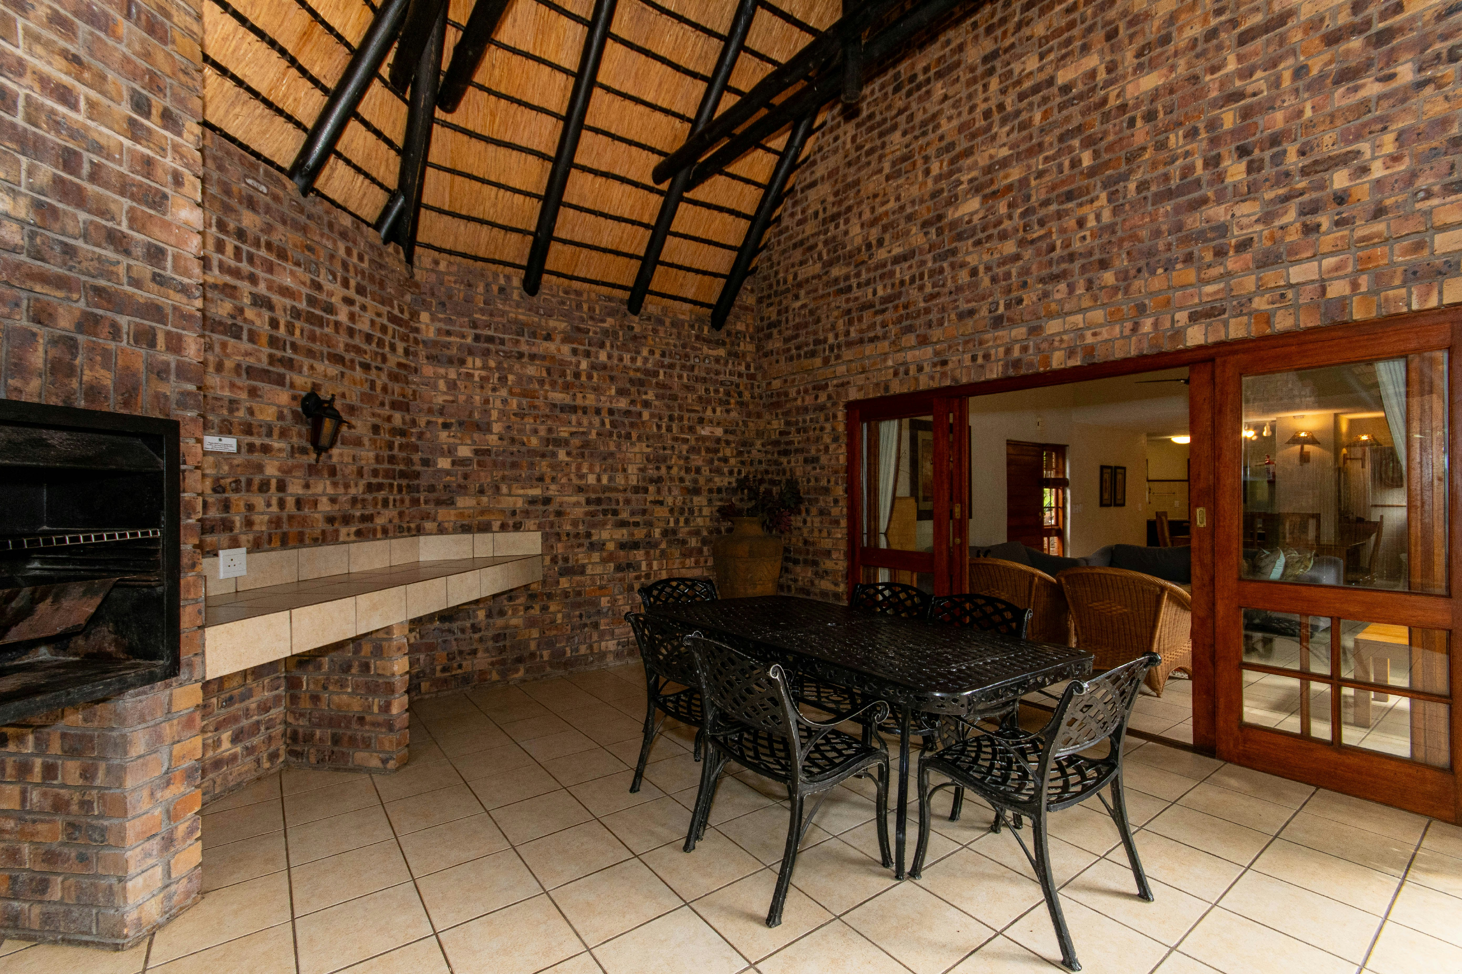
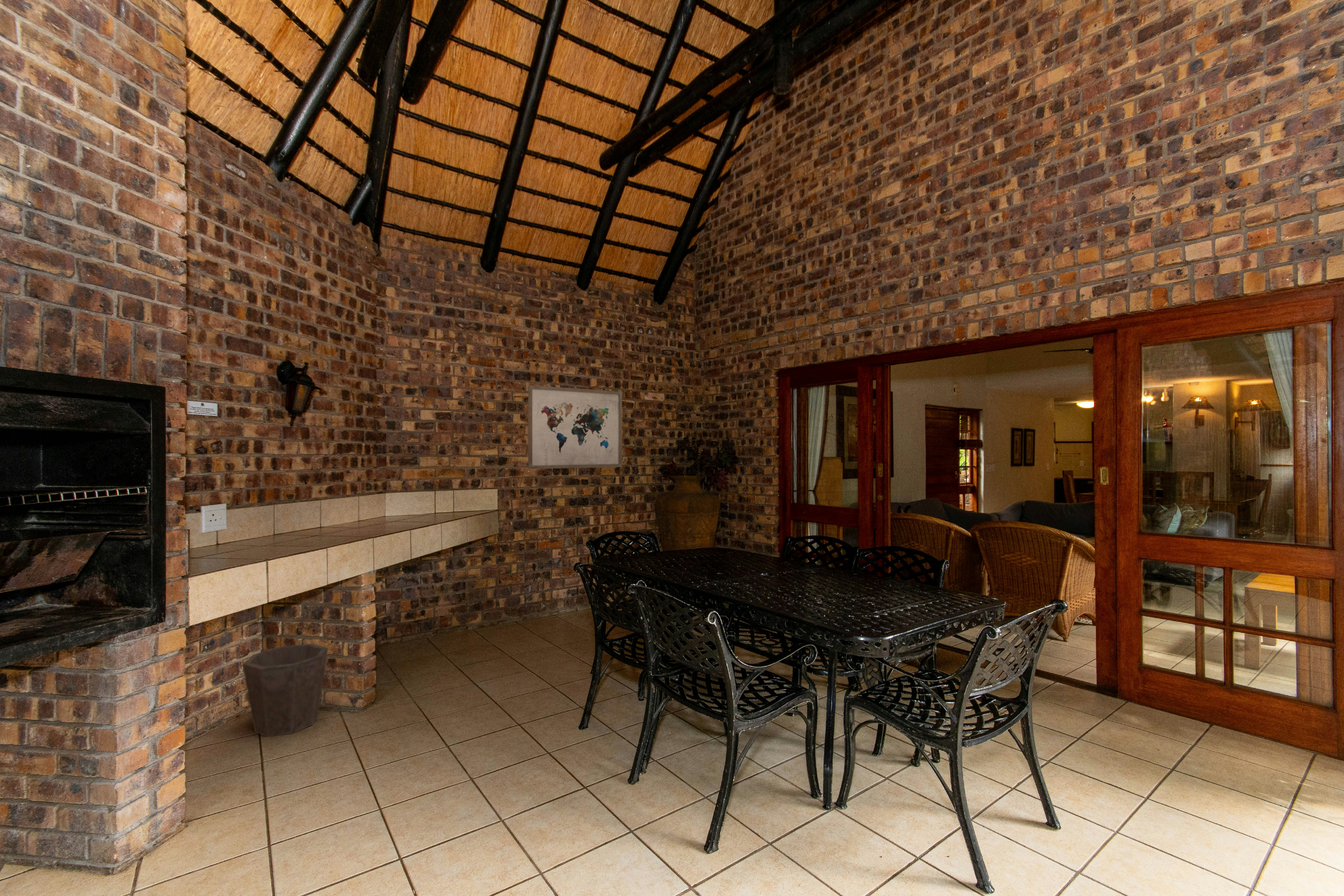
+ wall art [528,385,622,469]
+ waste bin [242,643,328,737]
